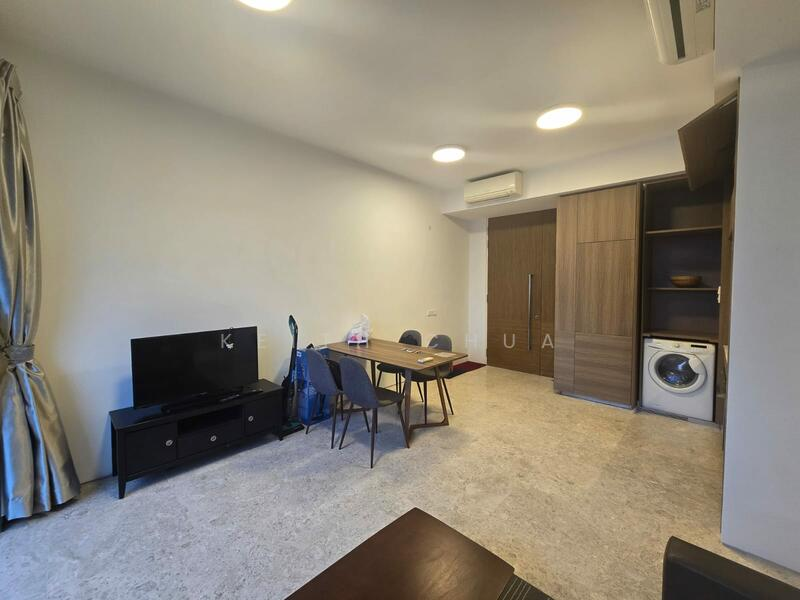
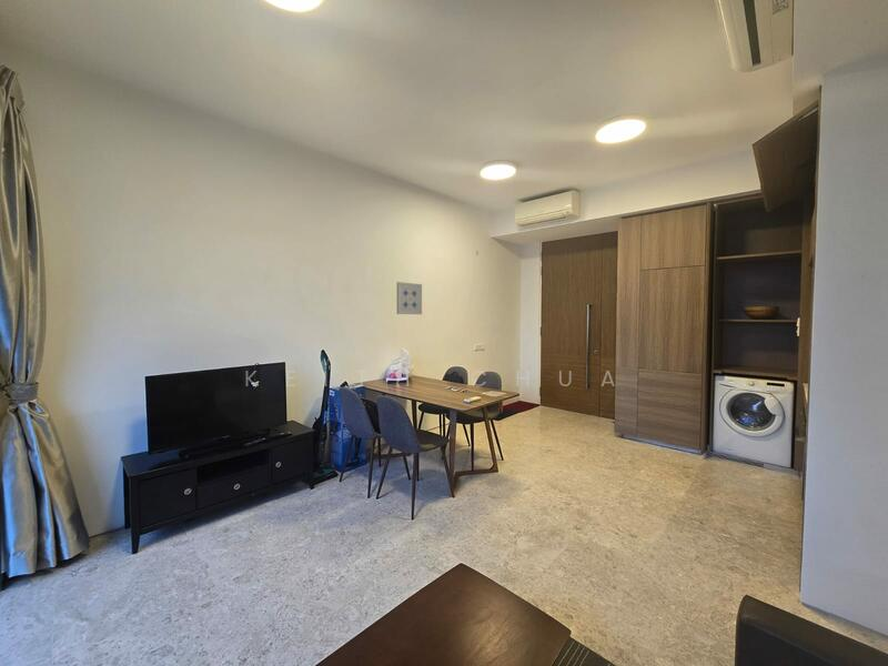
+ wall art [396,281,423,315]
